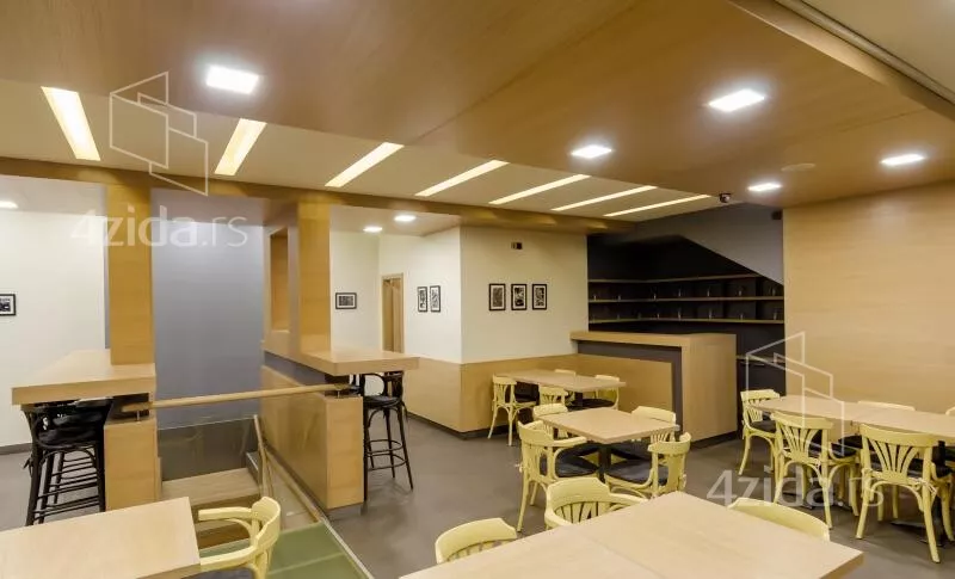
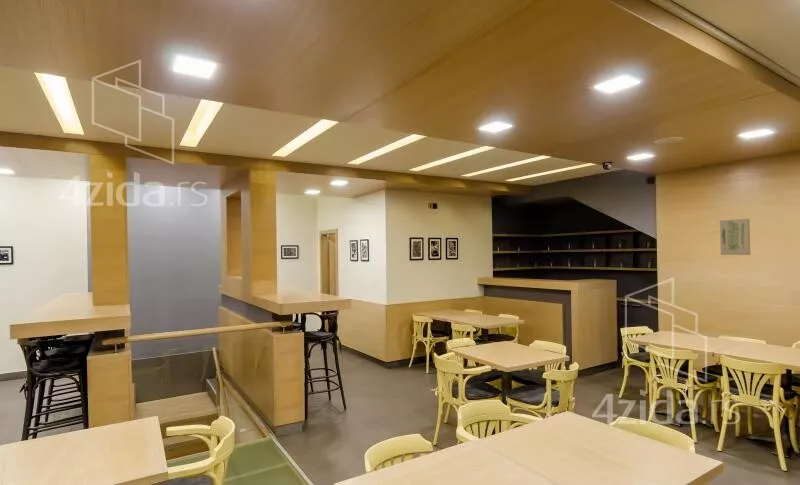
+ wall art [719,218,751,256]
